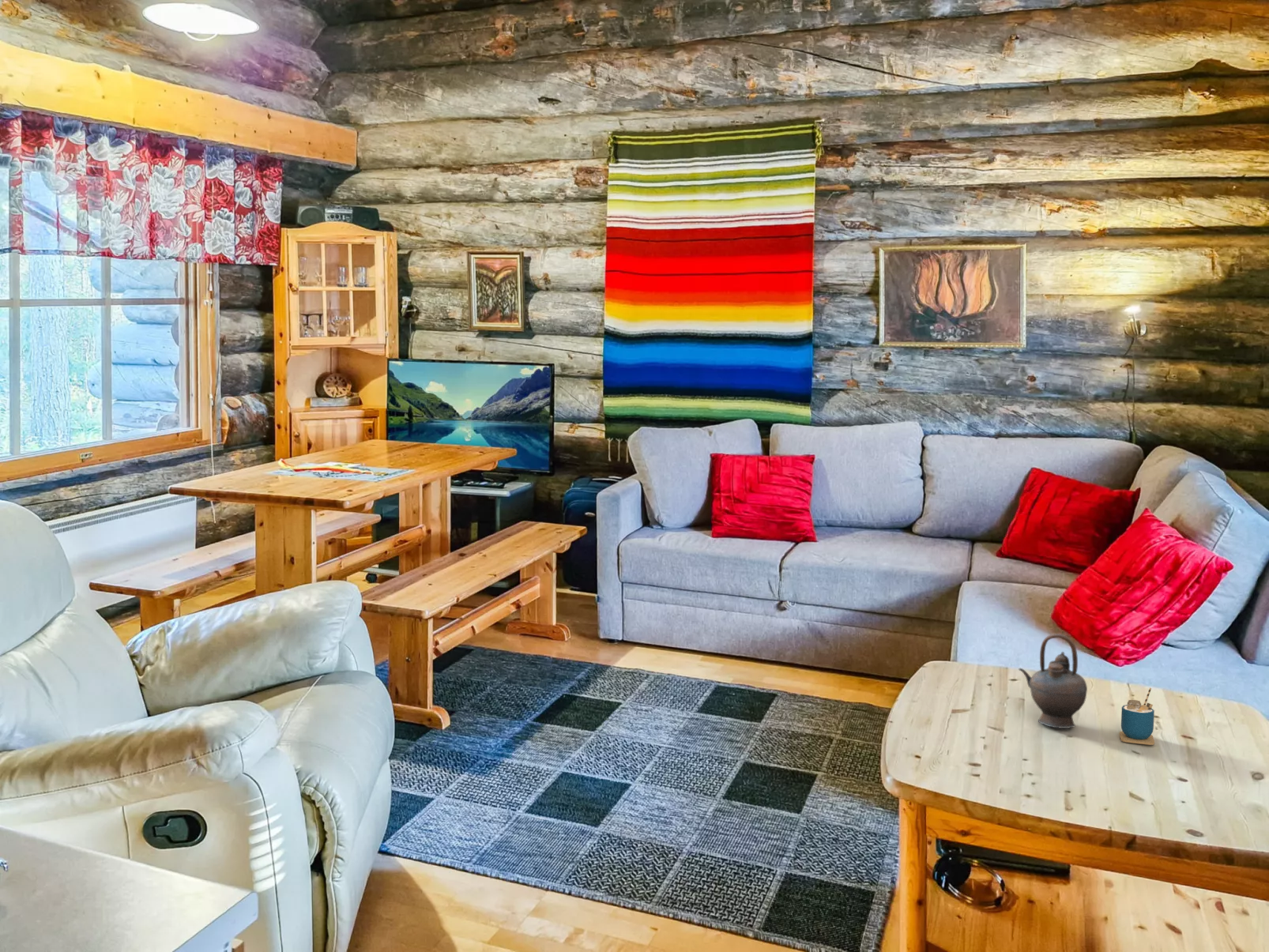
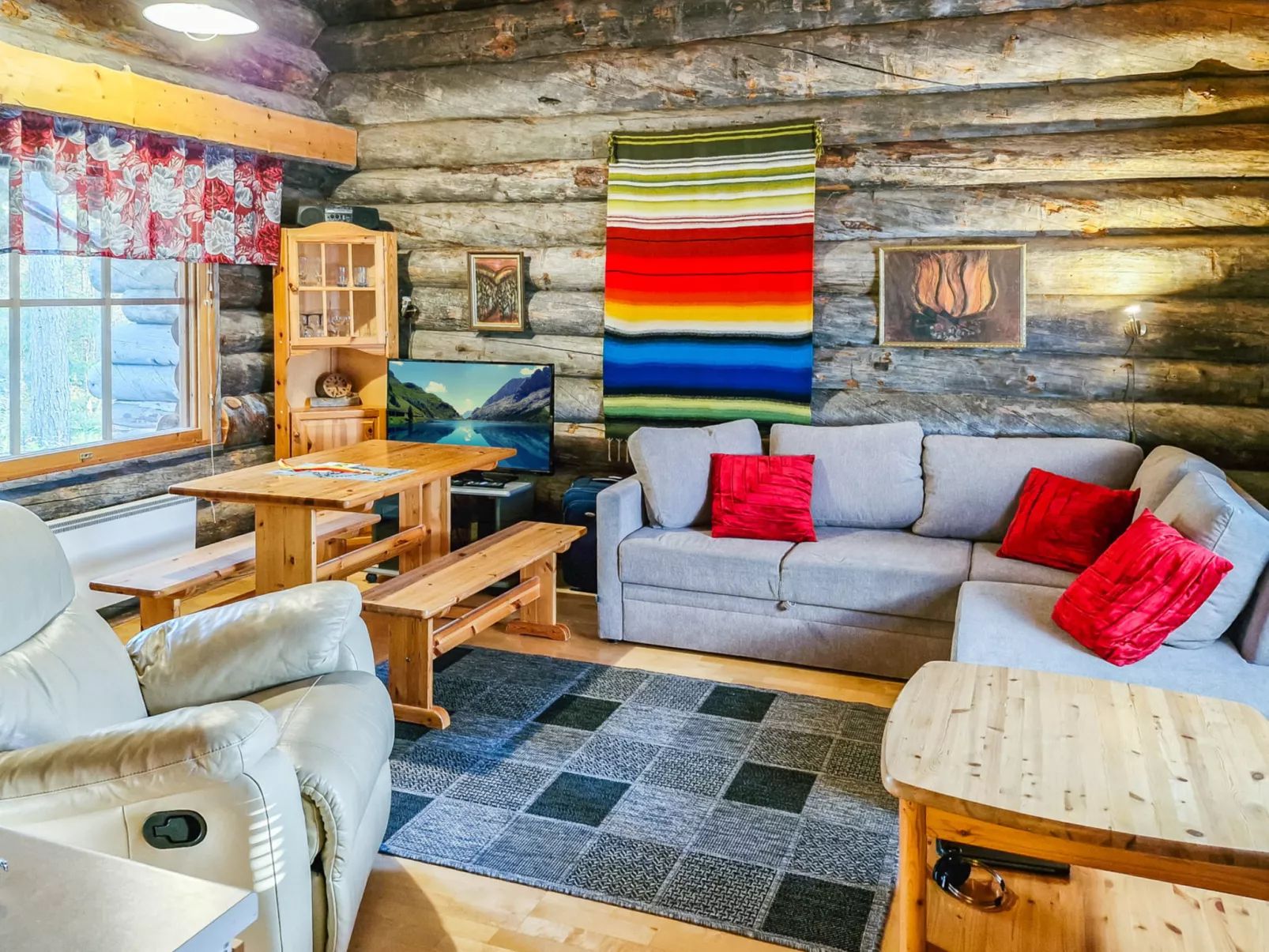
- teapot [1018,633,1088,729]
- cup [1119,687,1155,746]
